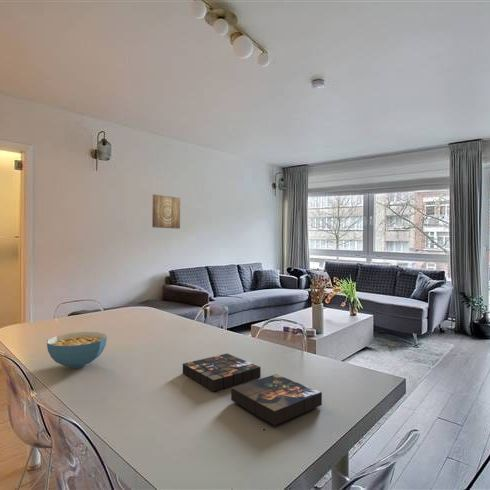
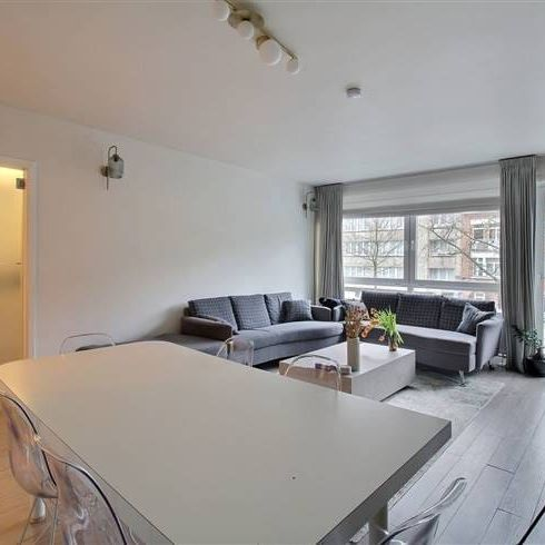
- wall art [151,193,181,230]
- cereal bowl [46,331,108,369]
- board game [182,353,323,426]
